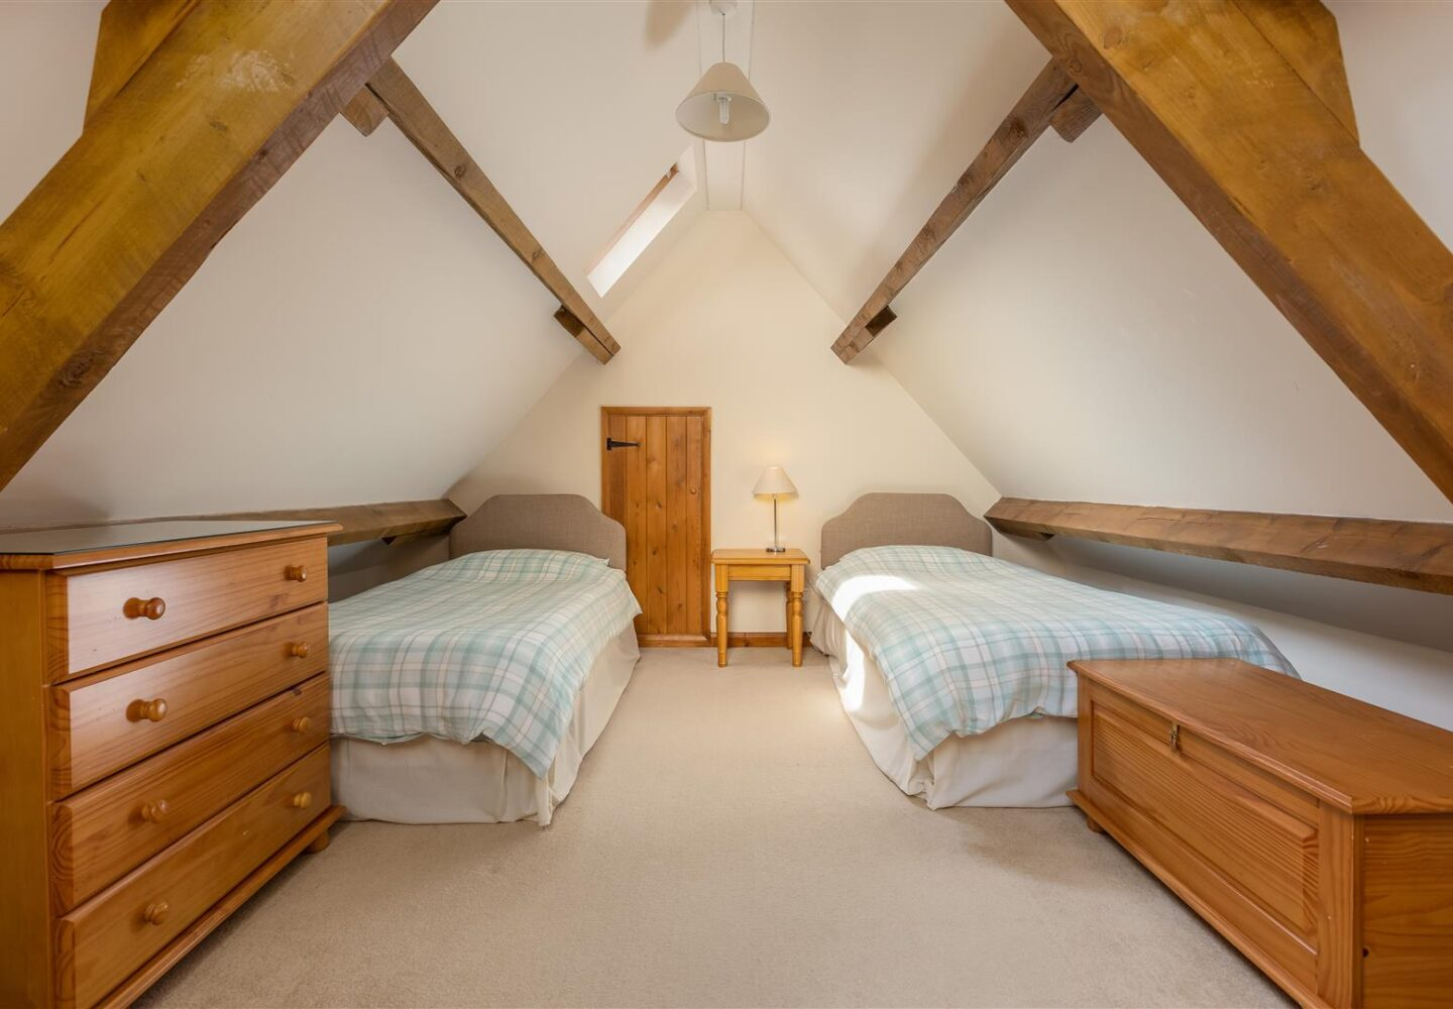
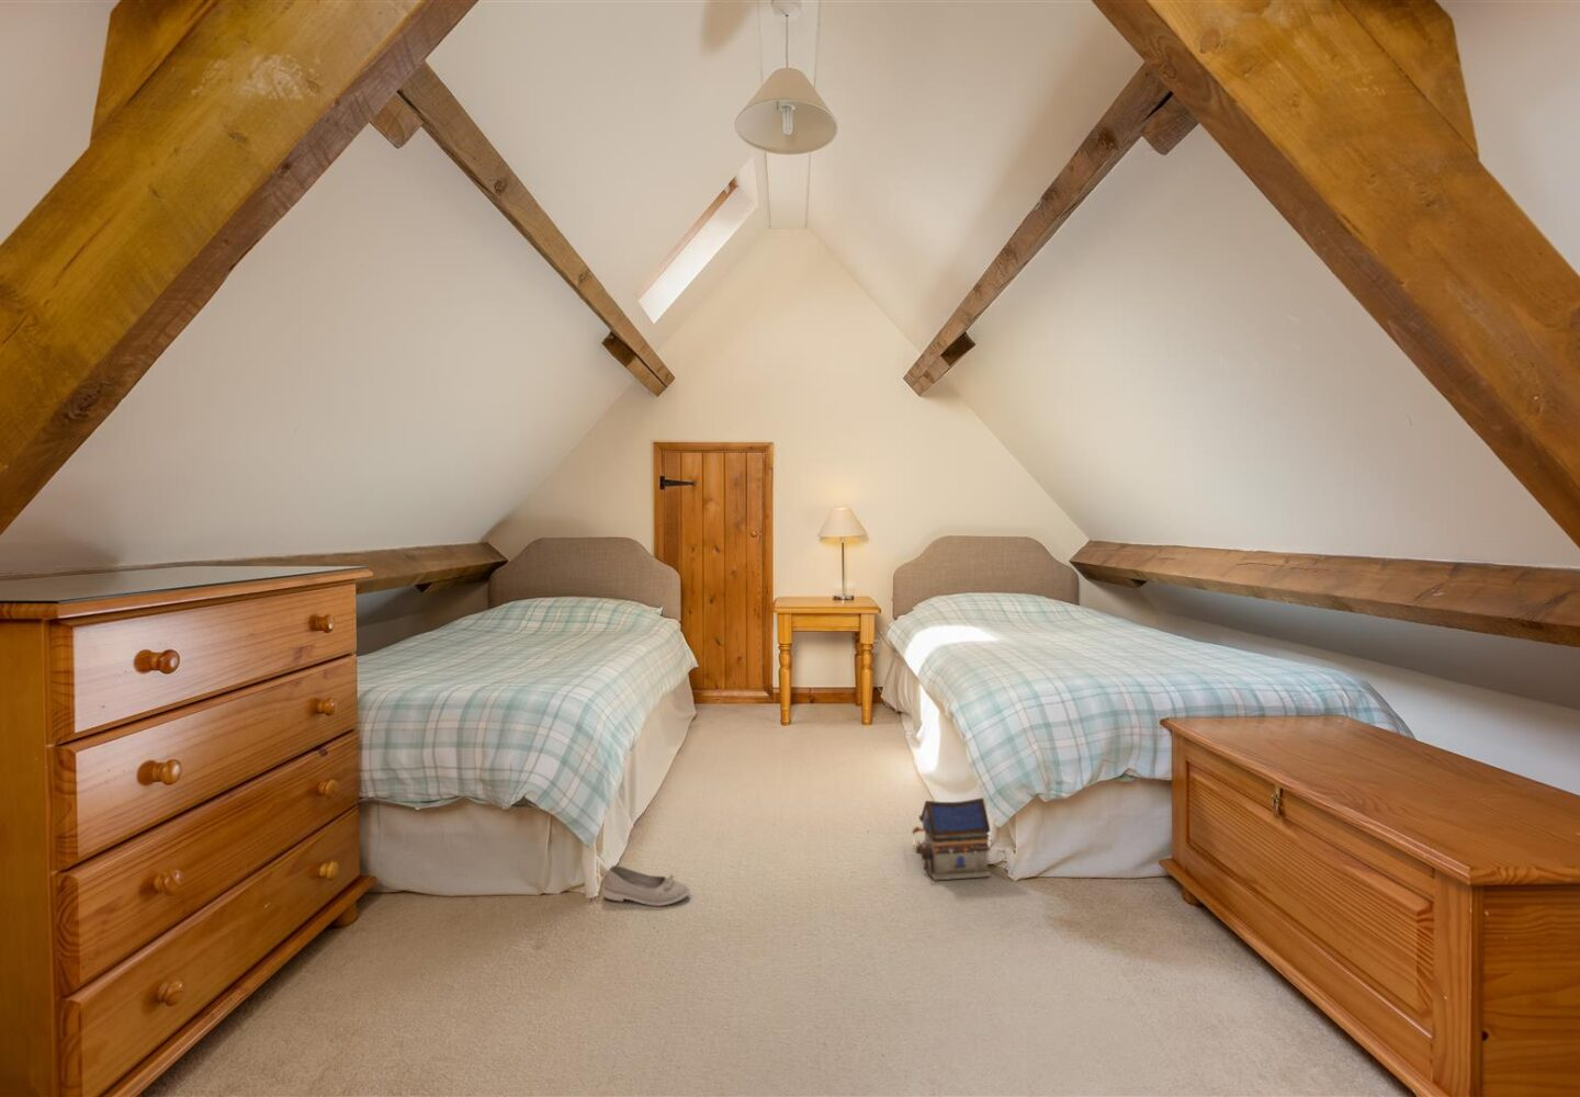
+ toy house [911,797,994,881]
+ shoe [603,864,692,907]
